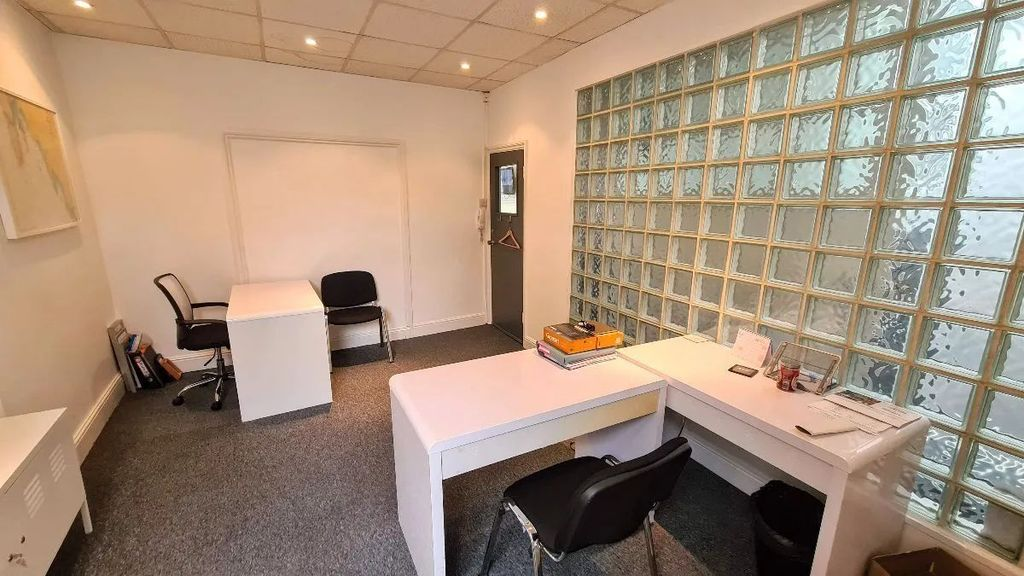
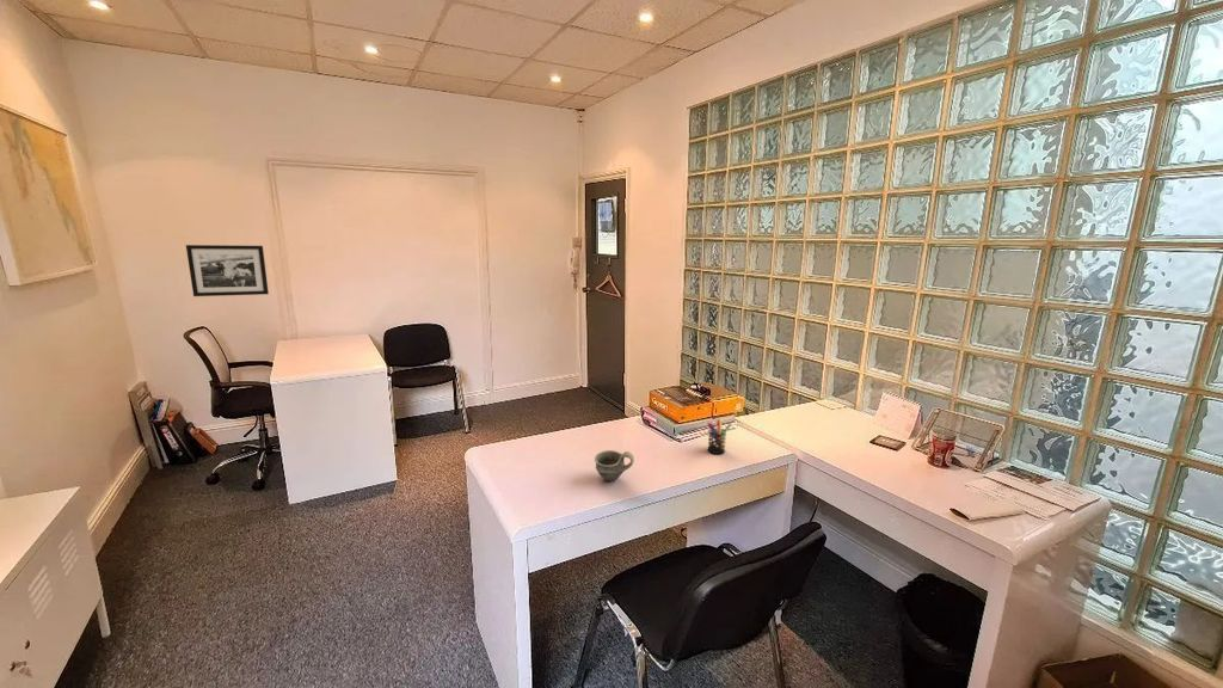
+ cup [594,449,635,483]
+ pen holder [706,416,733,455]
+ picture frame [185,244,270,297]
